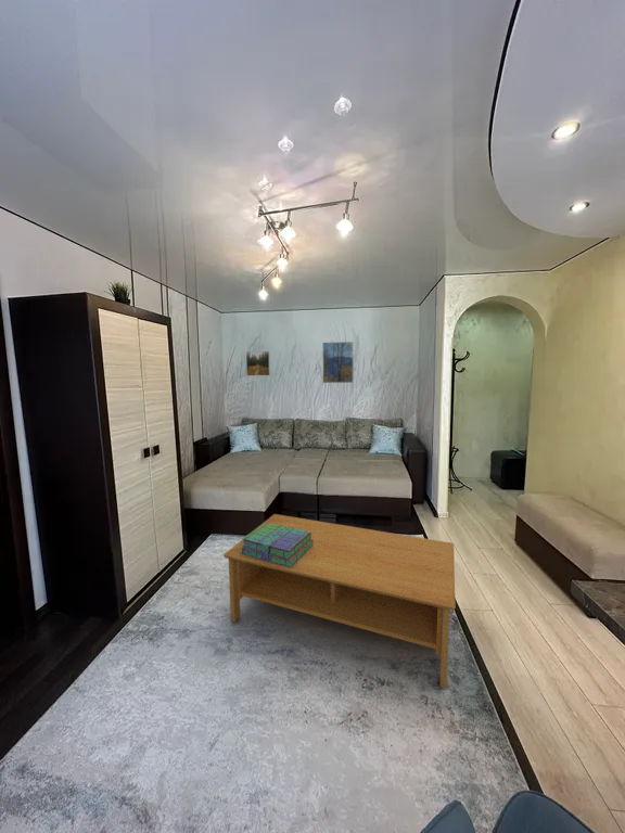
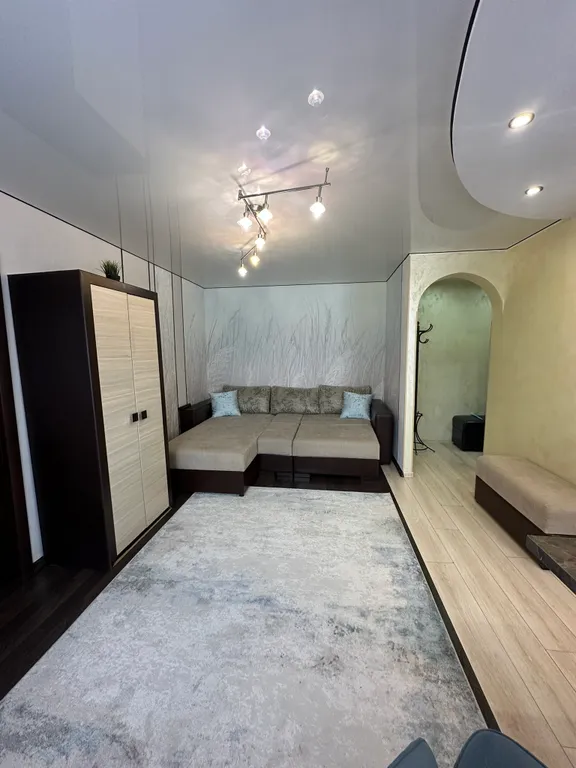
- stack of books [240,523,314,567]
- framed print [322,341,355,384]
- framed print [245,350,271,376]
- coffee table [222,513,457,689]
